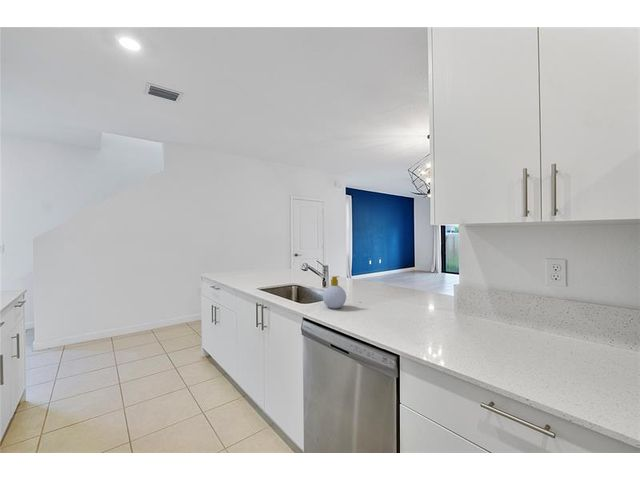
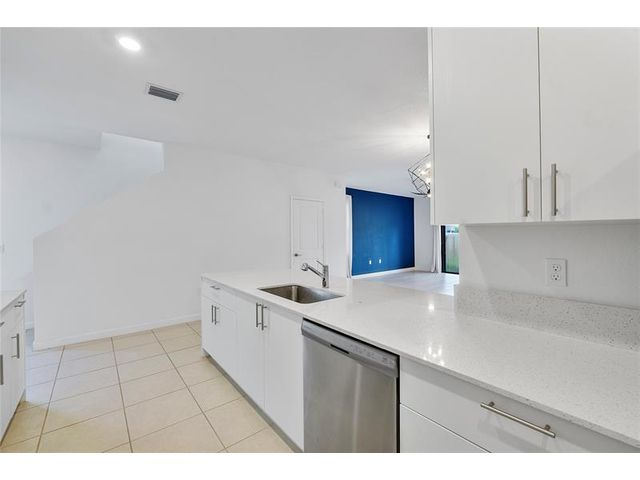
- soap bottle [322,275,347,310]
